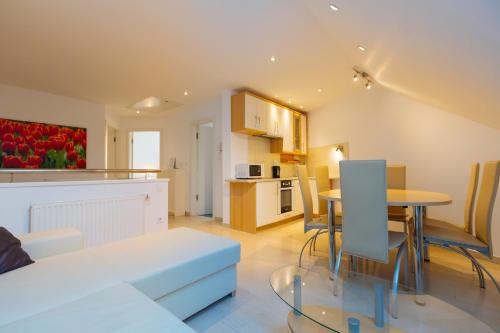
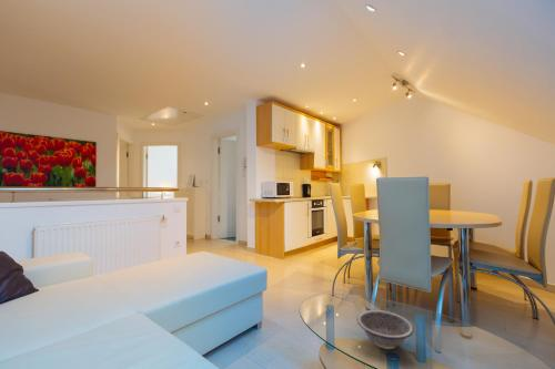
+ decorative bowl [356,309,415,350]
